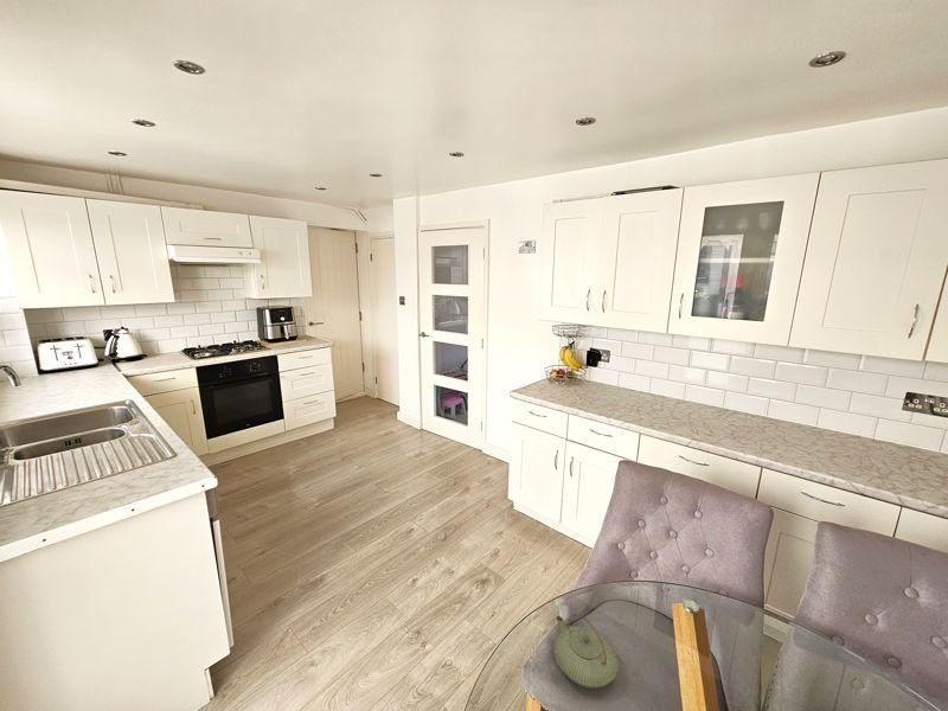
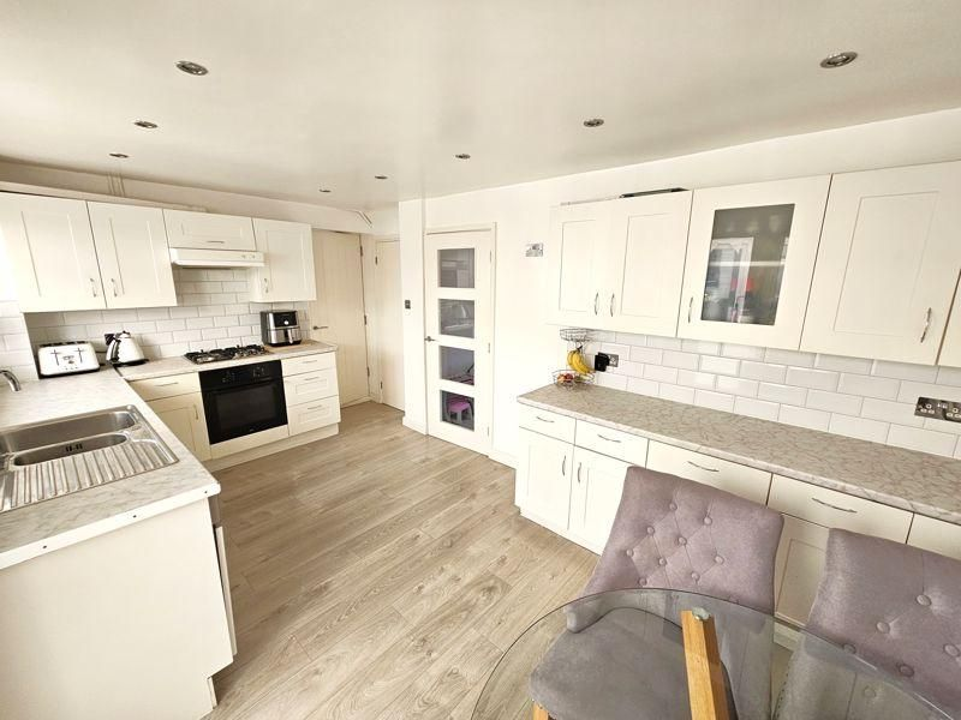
- teapot [552,613,620,690]
